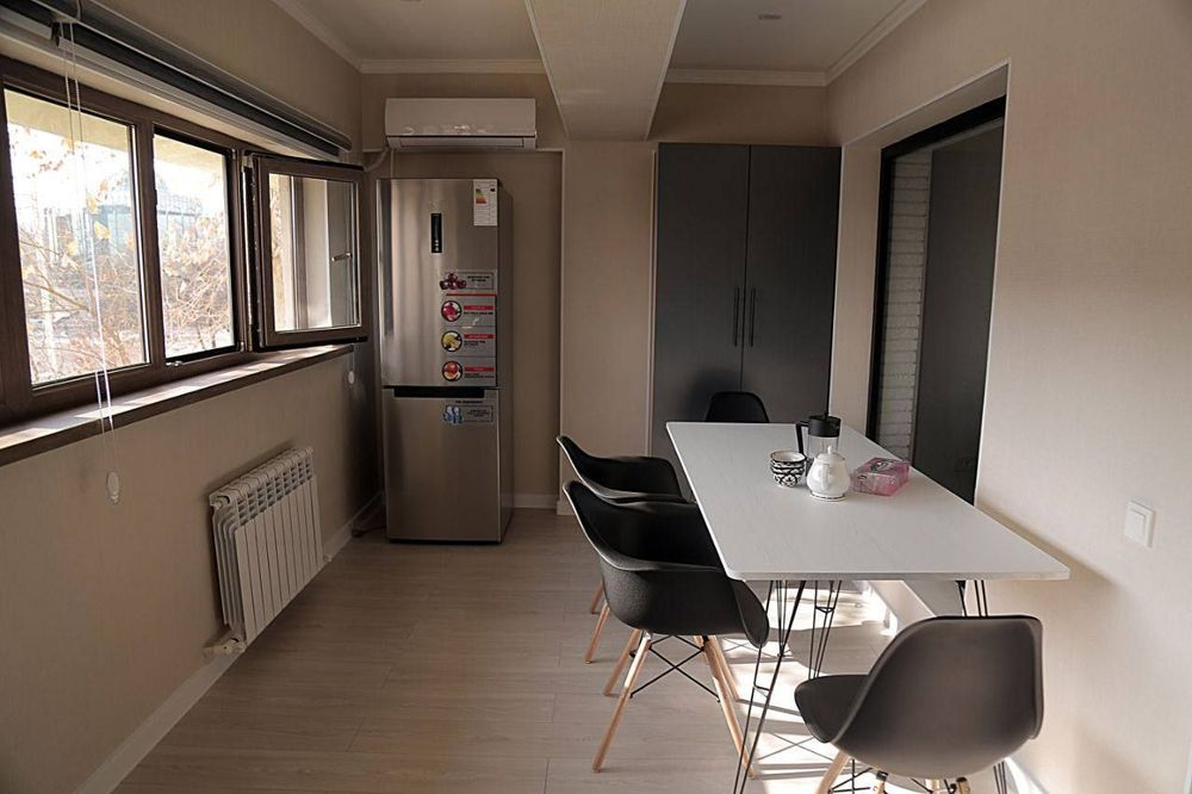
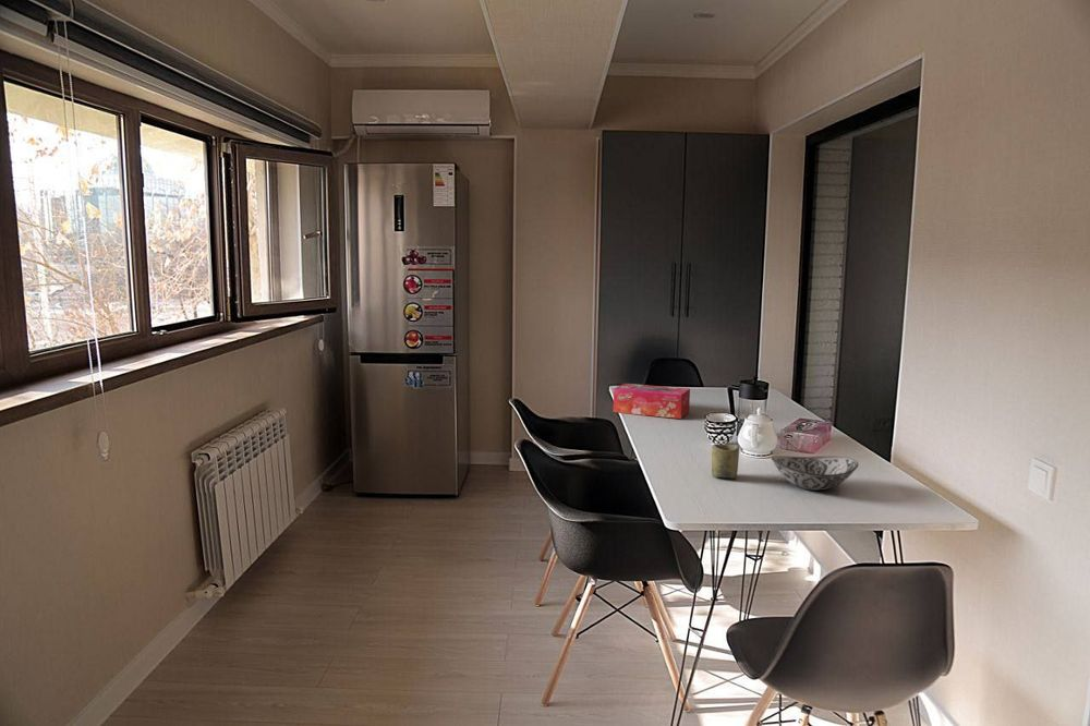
+ cup [711,444,740,479]
+ tissue box [613,383,691,420]
+ decorative bowl [771,455,859,492]
